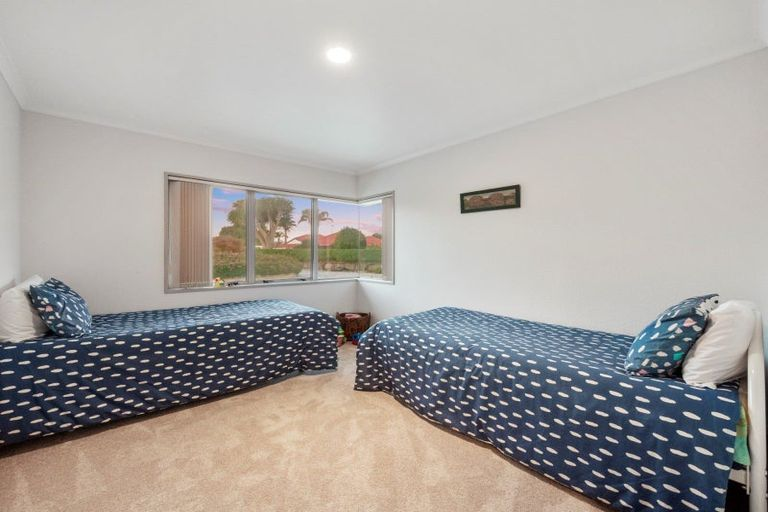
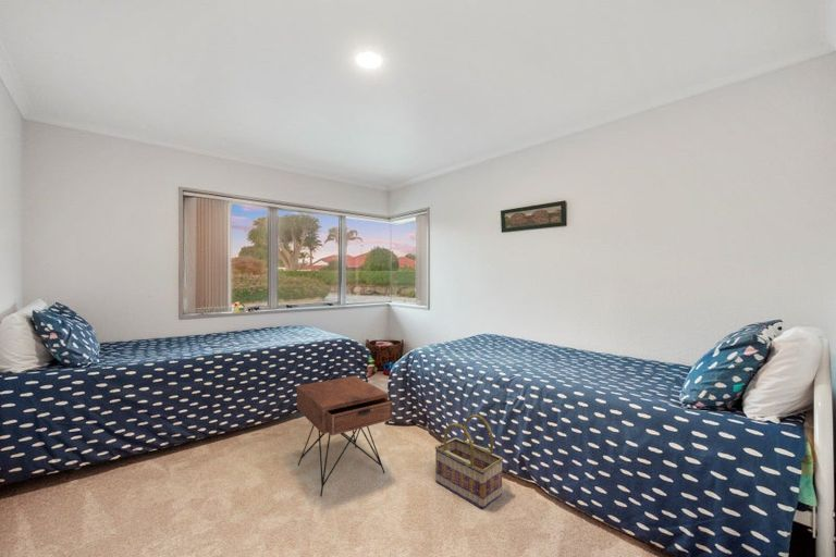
+ nightstand [296,375,394,497]
+ basket [434,413,504,509]
